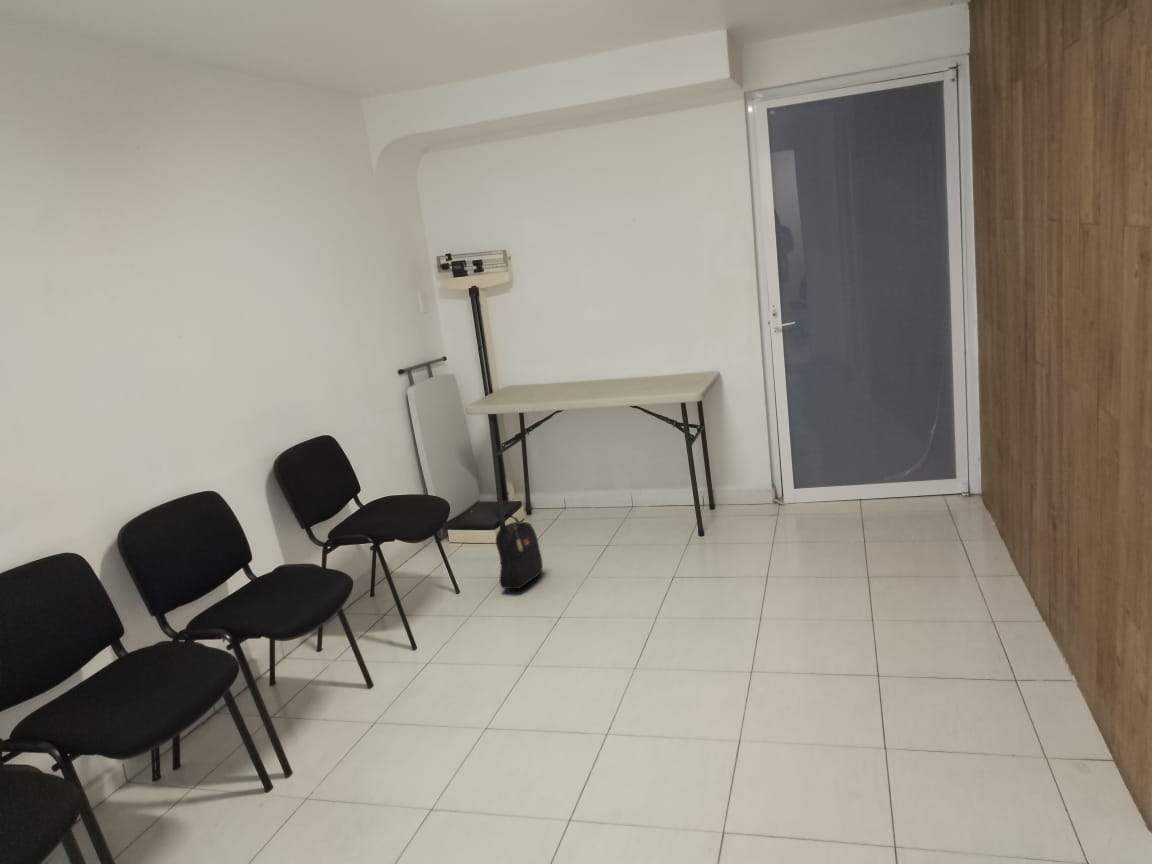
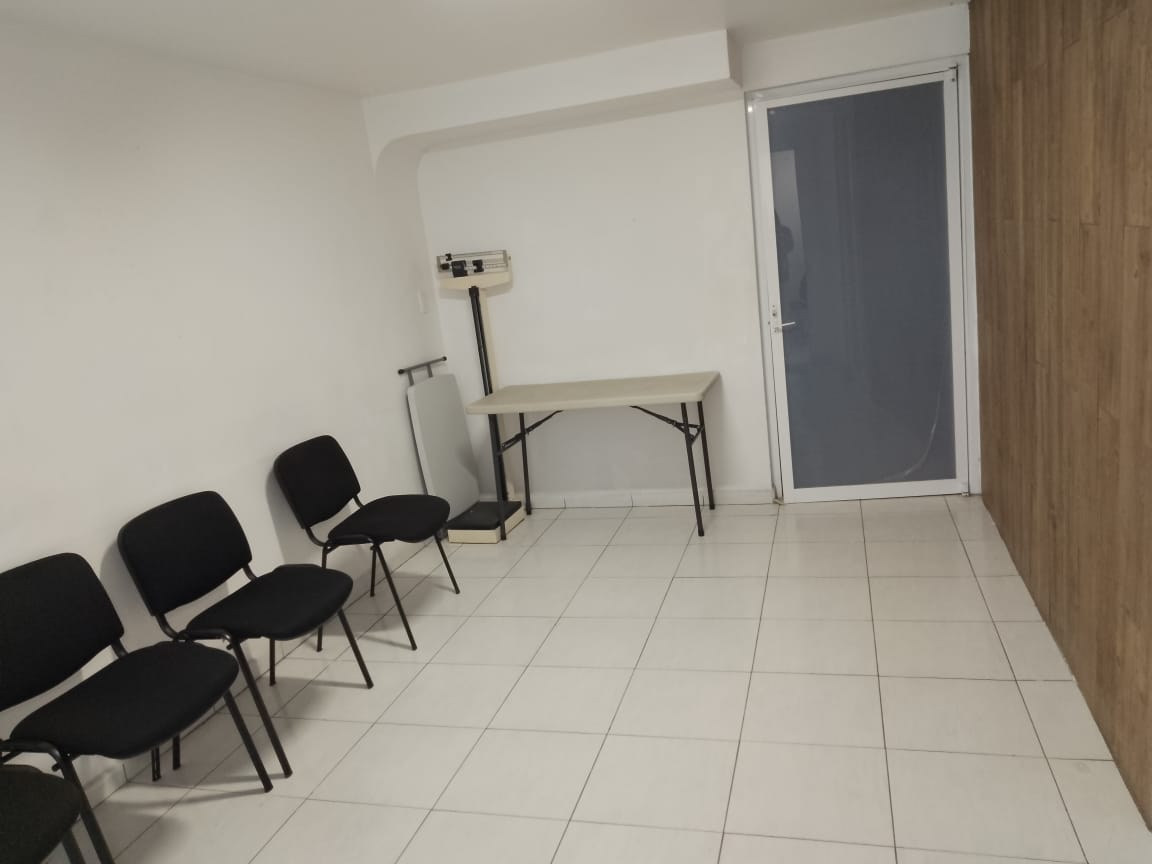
- backpack [495,513,544,590]
